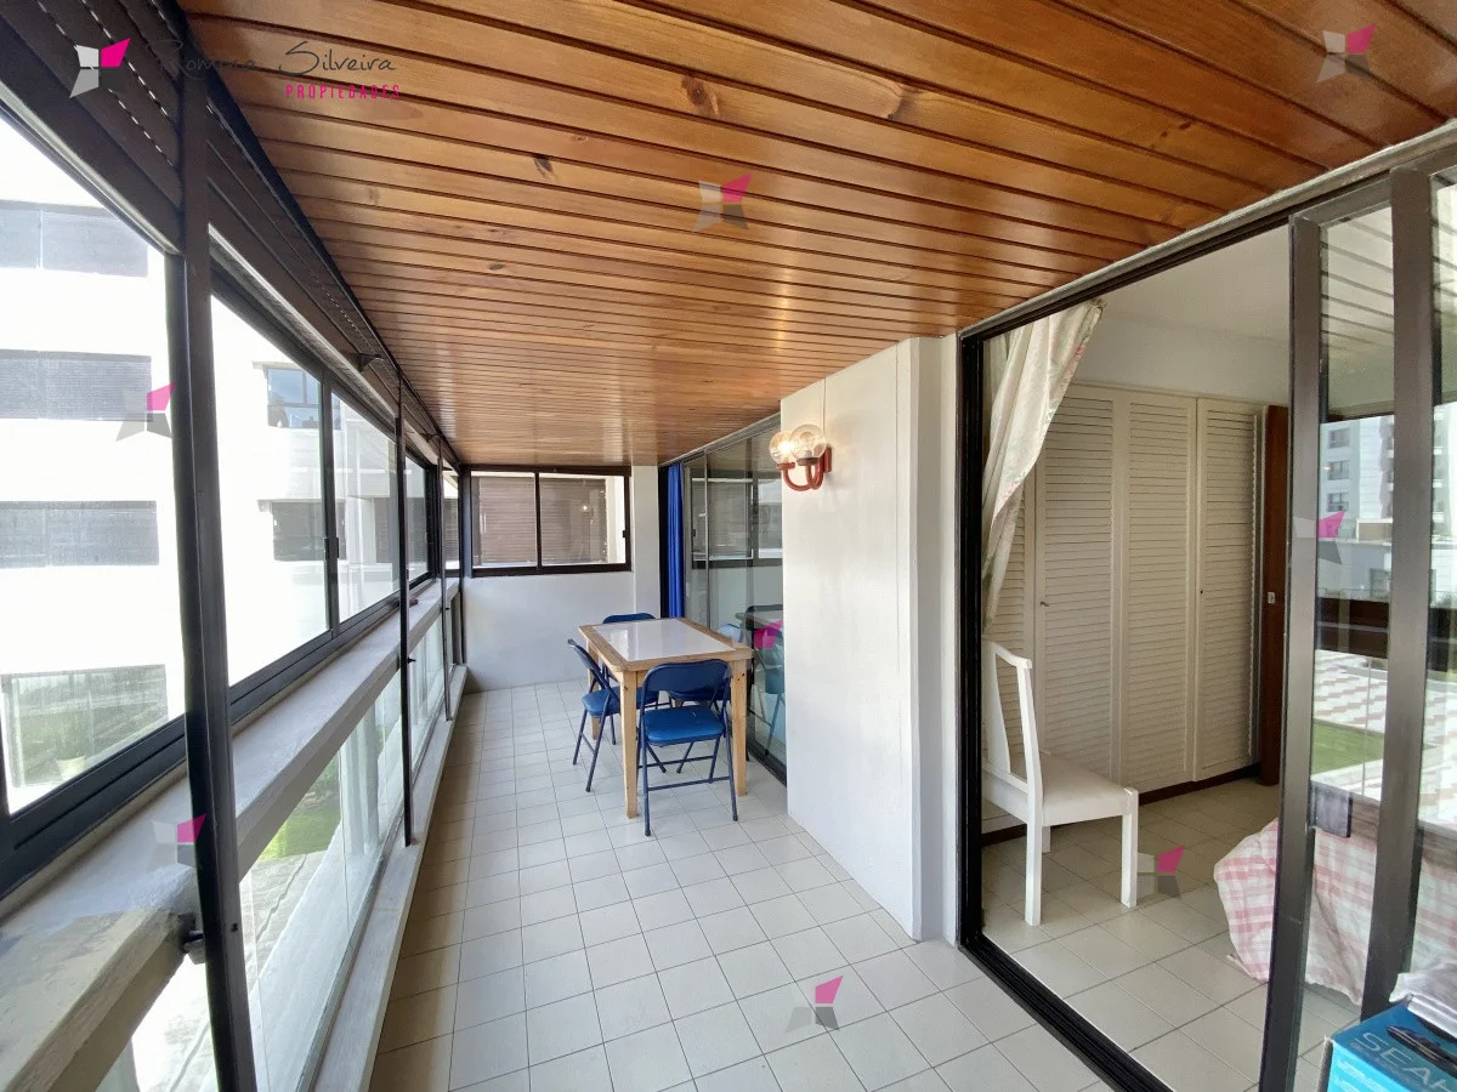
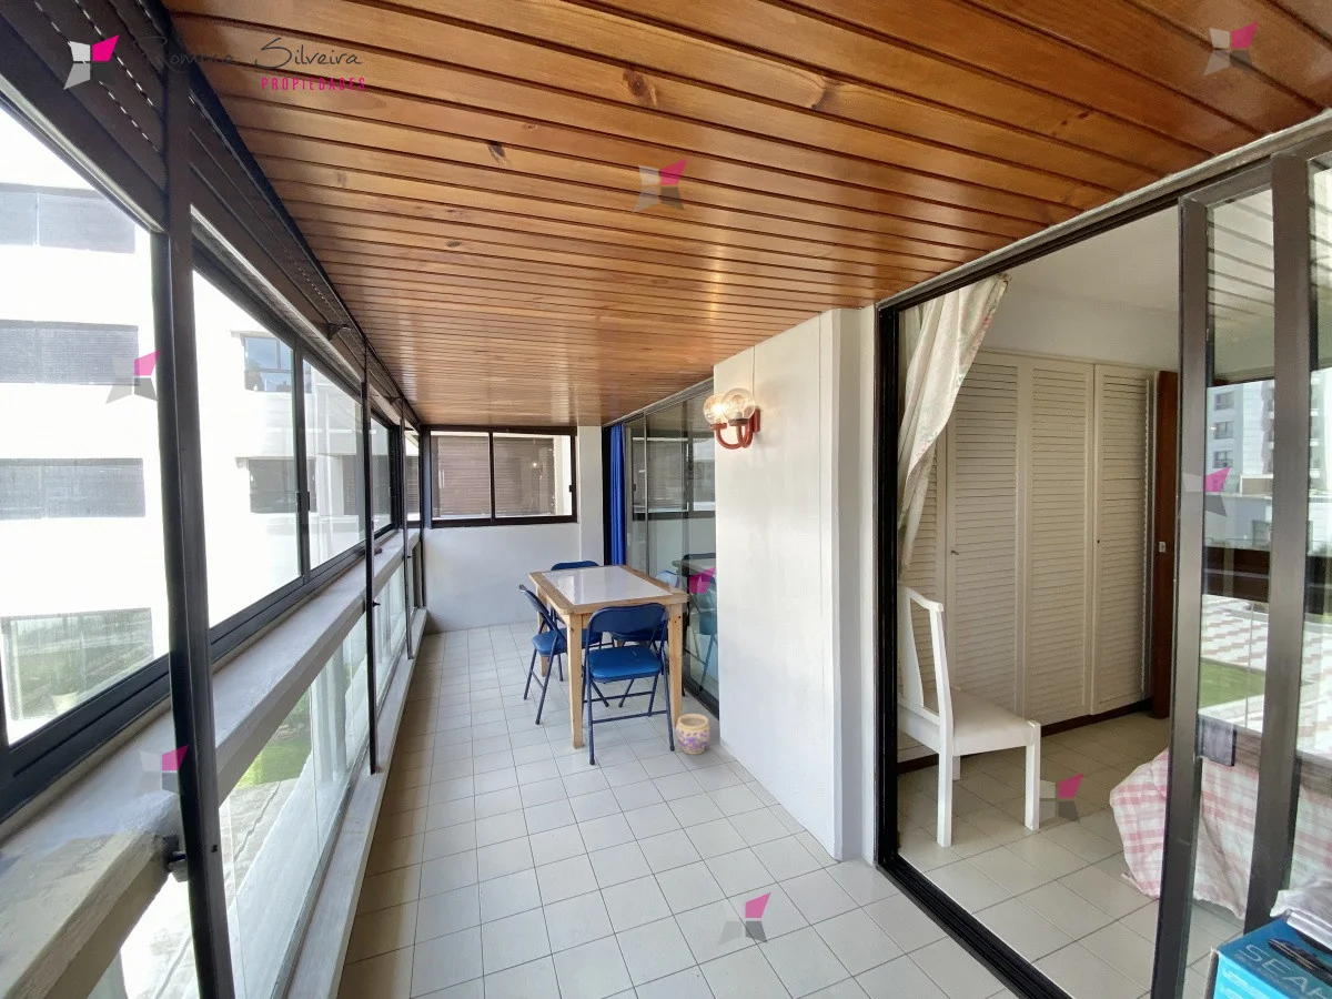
+ planter [675,713,712,756]
